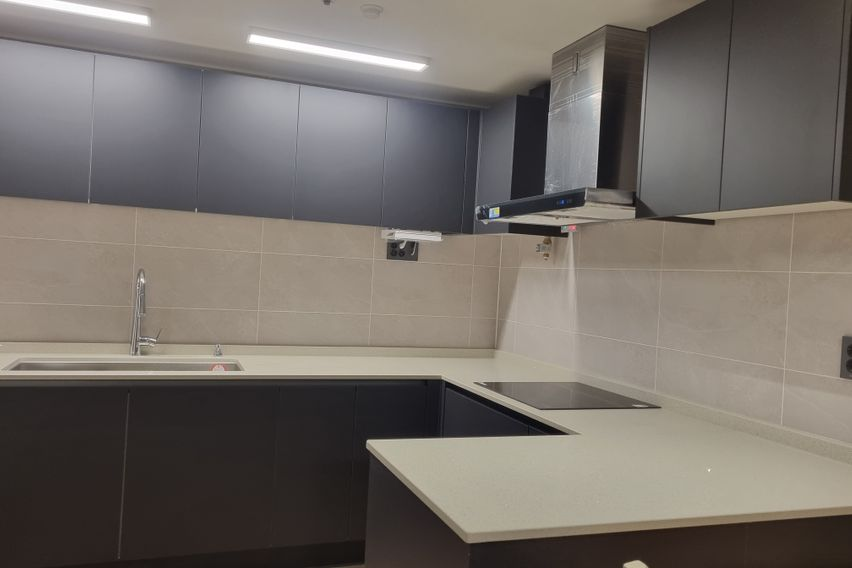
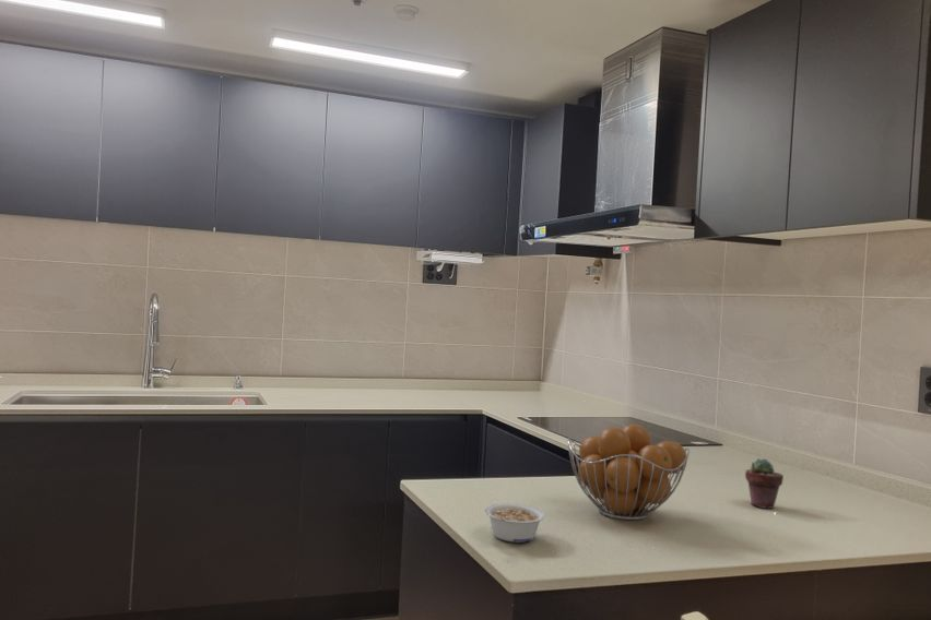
+ potted succulent [744,457,785,510]
+ fruit basket [566,422,691,522]
+ legume [484,502,546,544]
